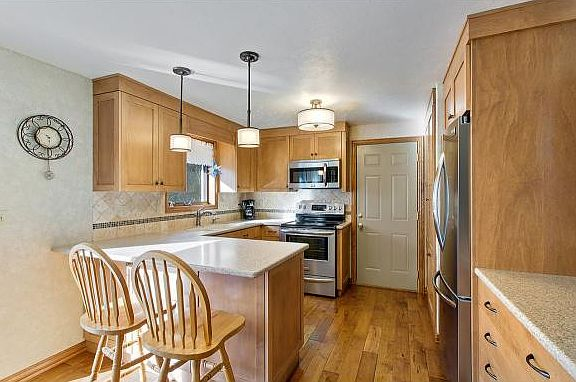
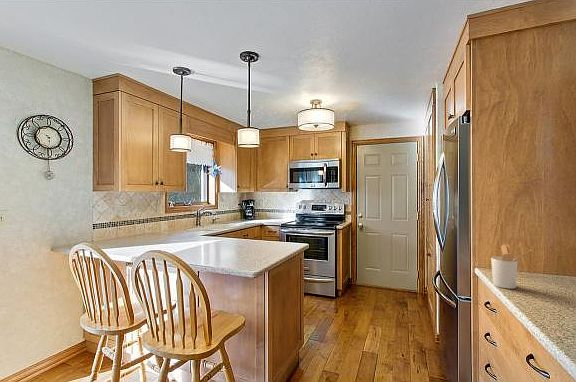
+ utensil holder [490,243,532,290]
